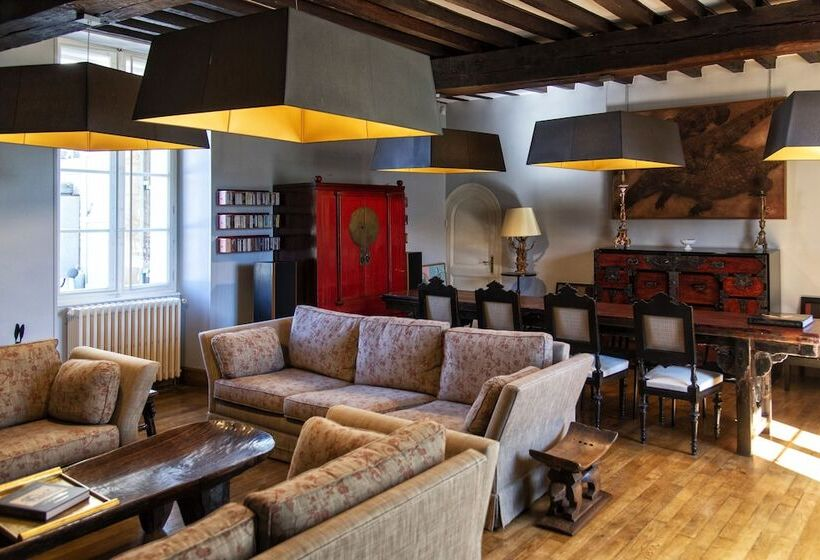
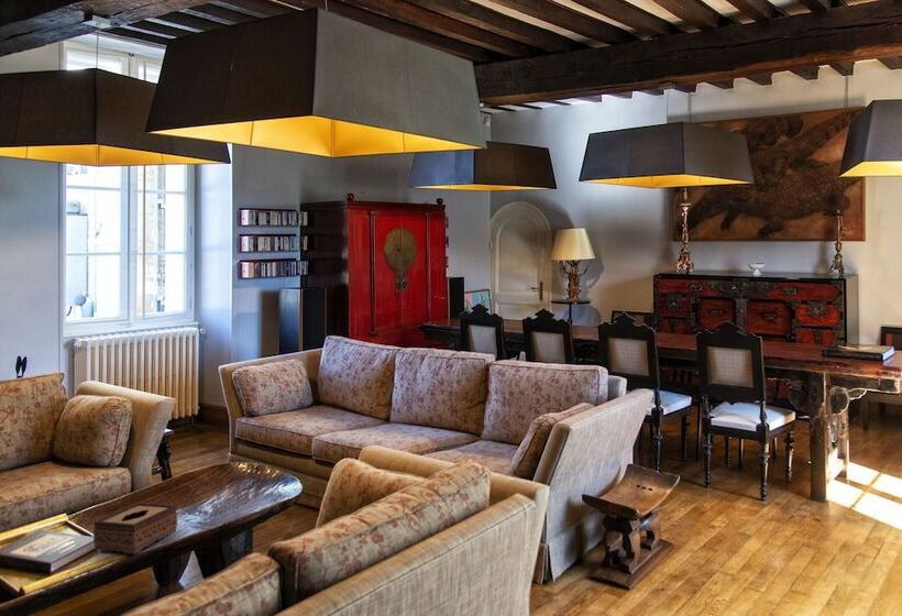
+ tissue box [92,502,178,556]
